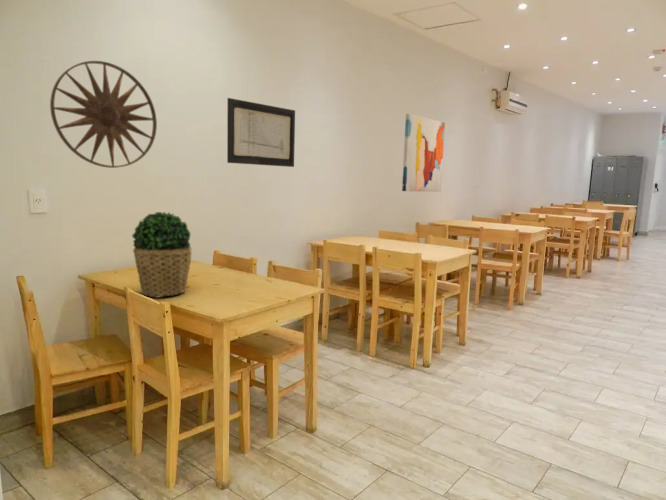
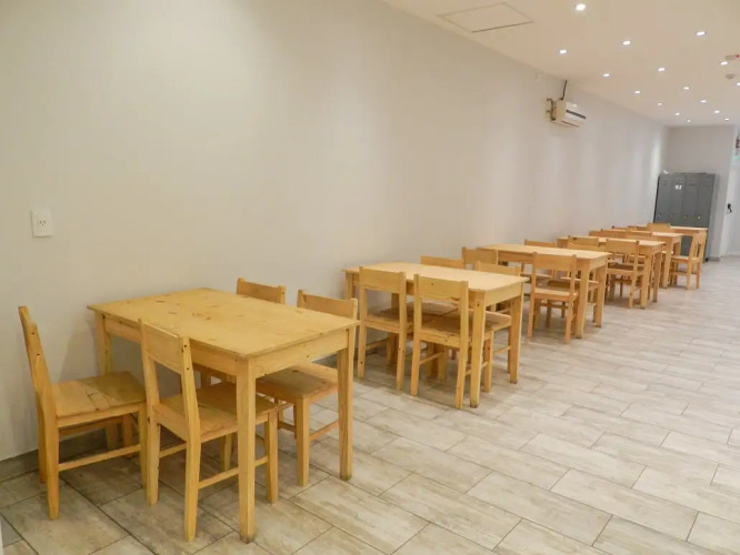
- wall art [226,97,296,168]
- wall art [49,60,158,169]
- potted plant [131,211,193,299]
- wall art [401,113,446,193]
